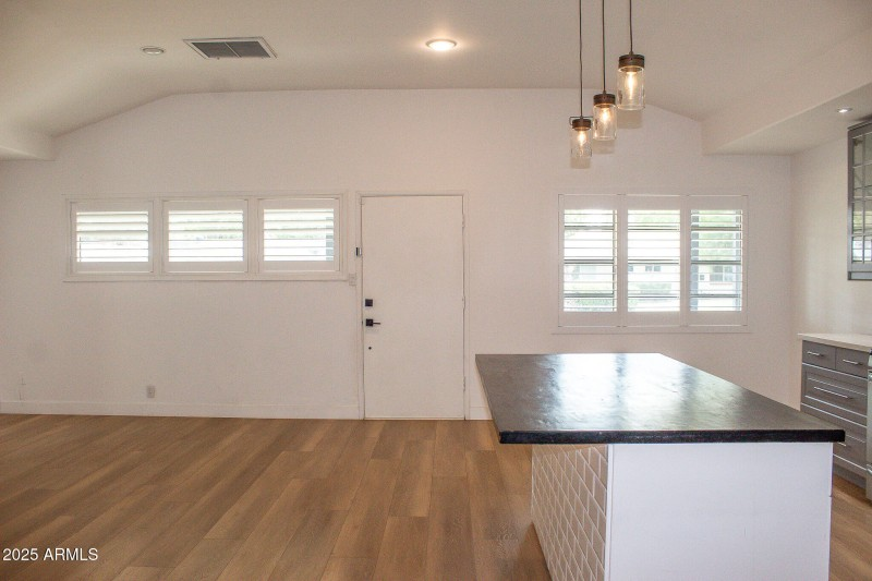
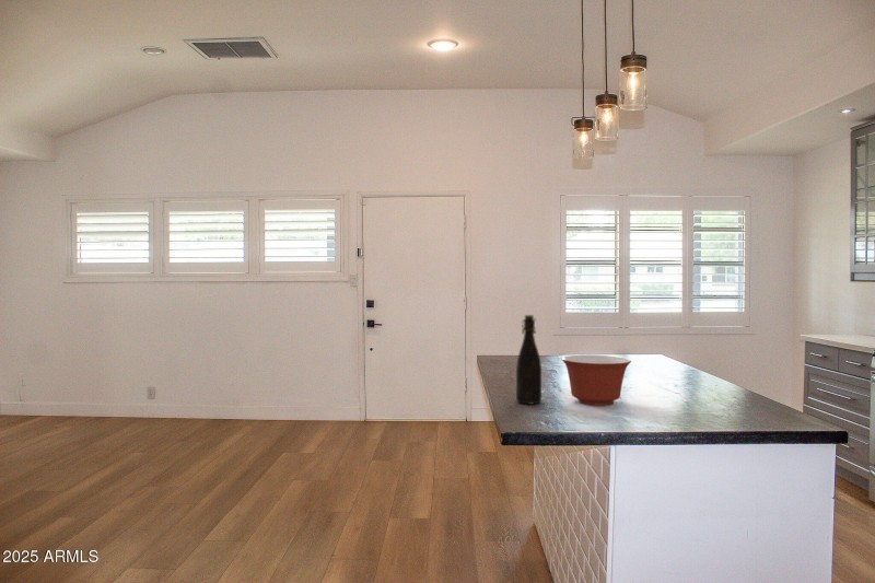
+ bottle [515,314,542,405]
+ mixing bowl [560,354,632,406]
